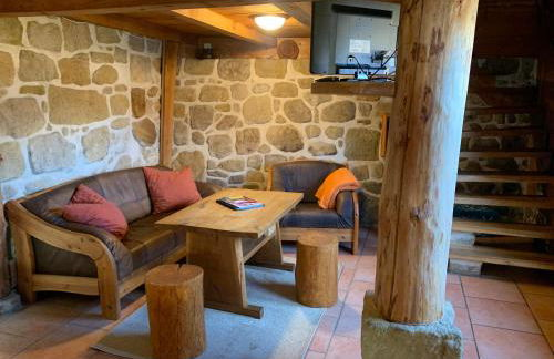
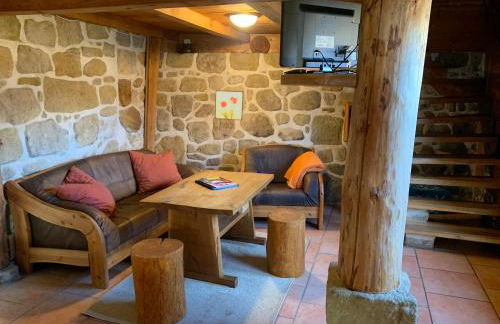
+ wall art [214,89,244,121]
